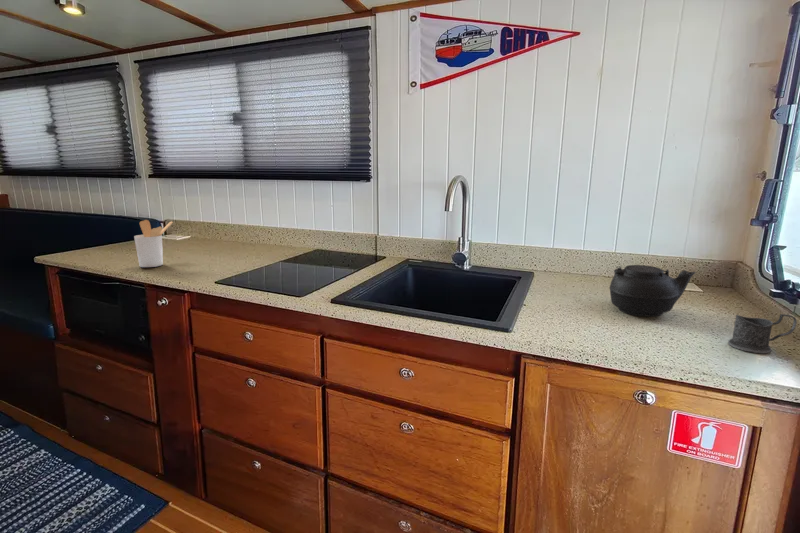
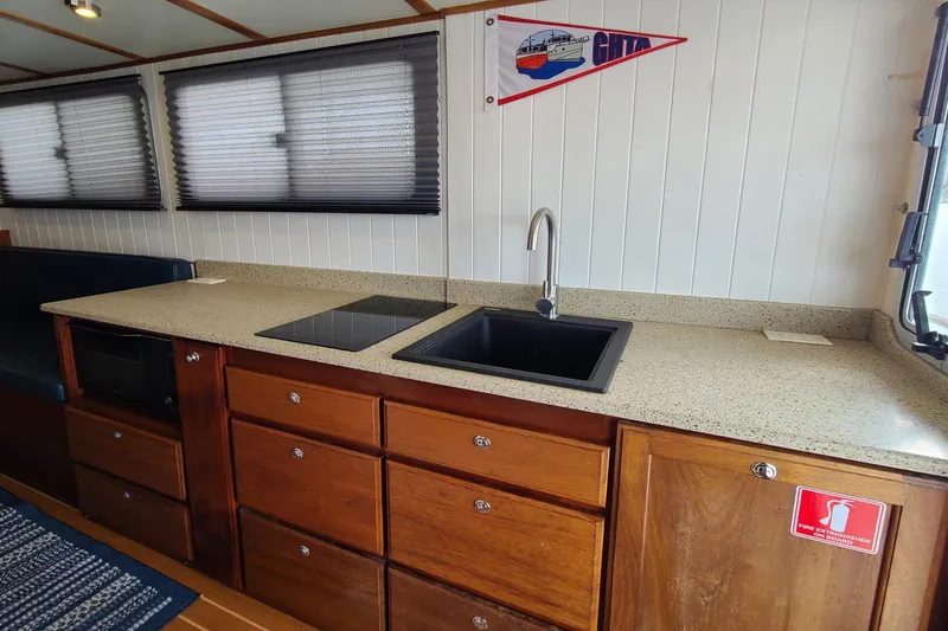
- mug [727,313,798,354]
- teapot [608,264,697,318]
- utensil holder [133,219,173,268]
